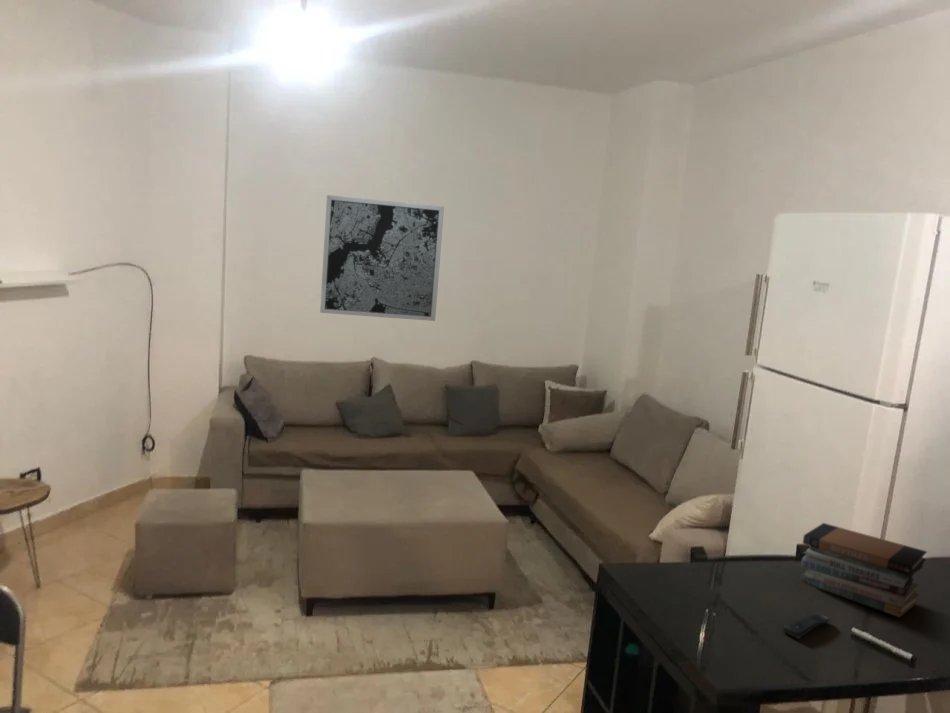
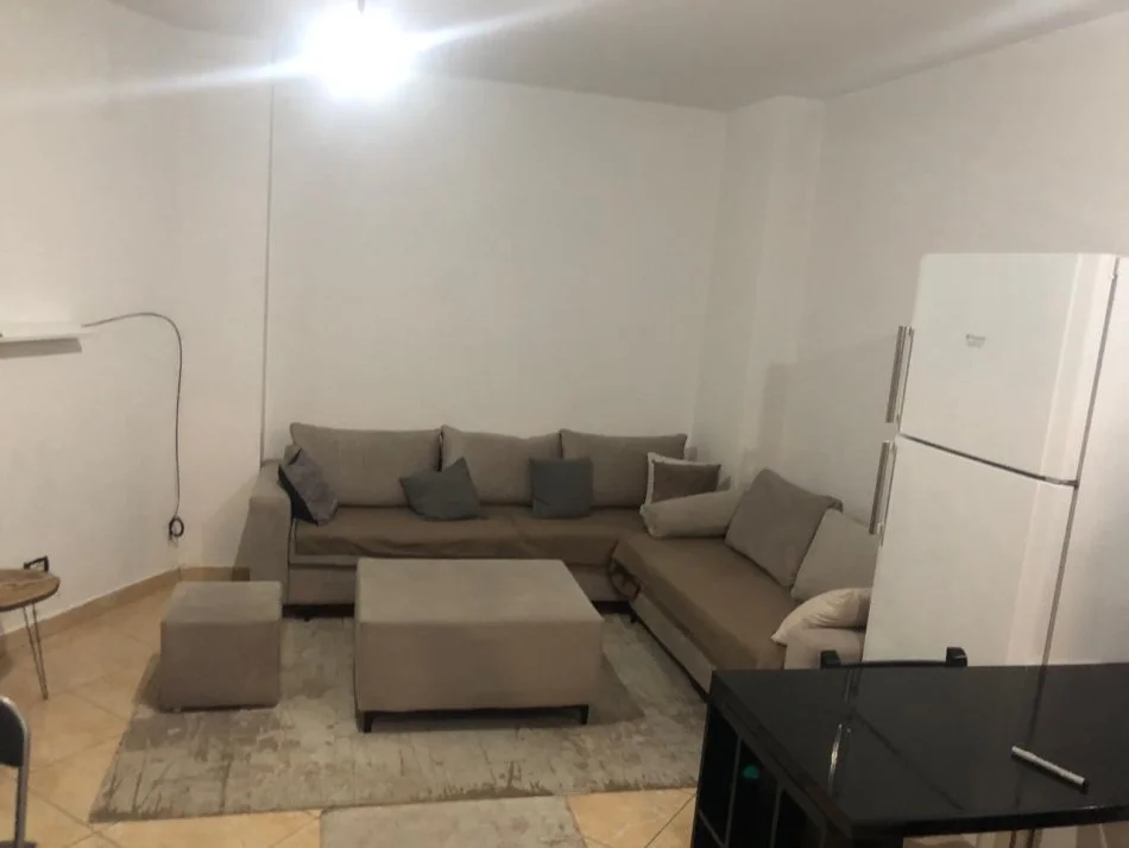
- wall art [319,194,445,322]
- remote control [782,613,831,640]
- book stack [799,522,928,618]
